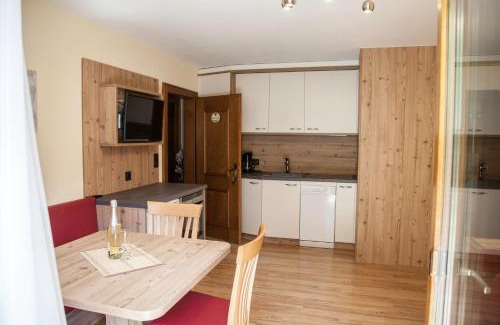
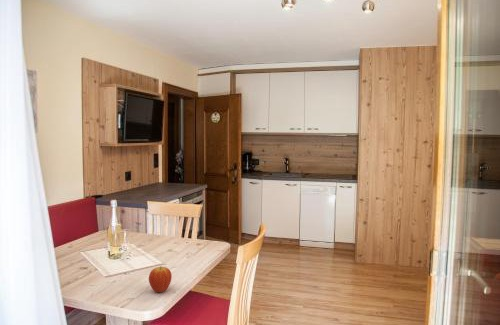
+ fruit [148,265,173,293]
